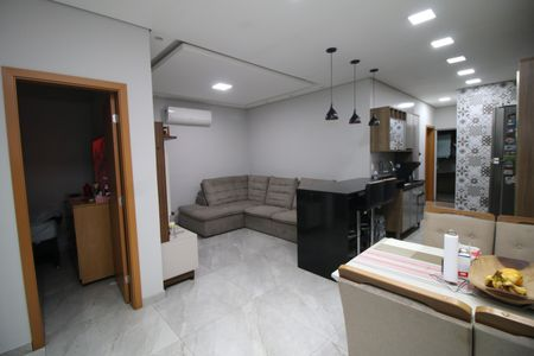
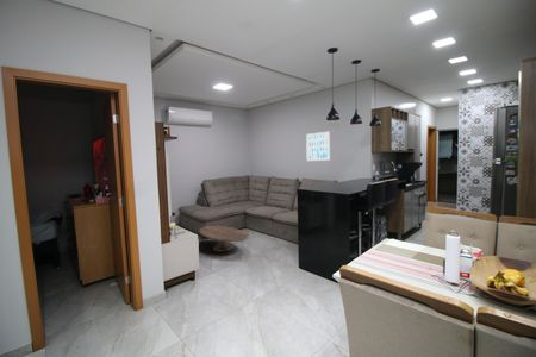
+ coffee table [198,225,249,253]
+ wall art [305,131,331,162]
